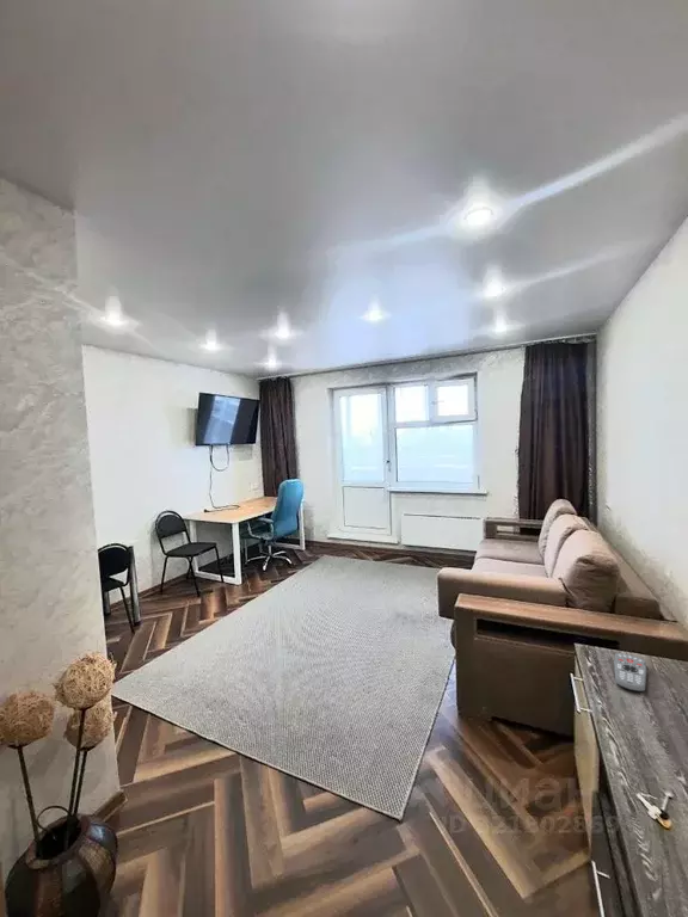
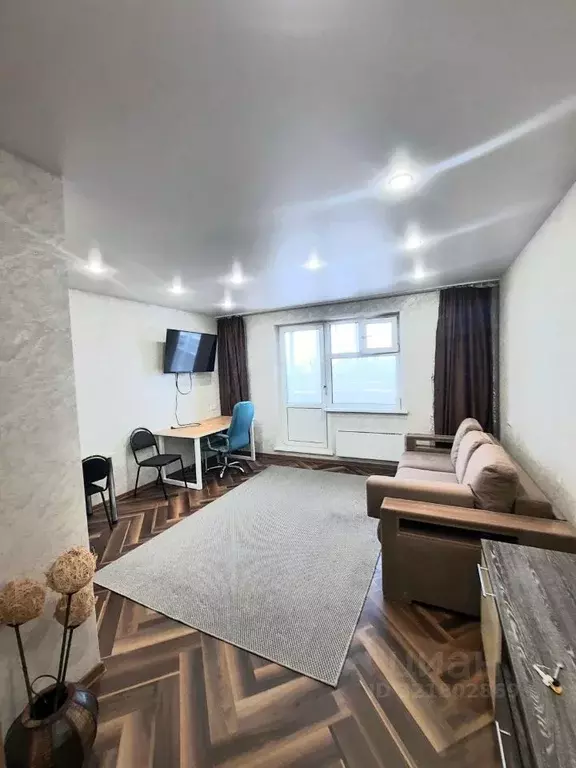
- remote control [613,652,647,693]
